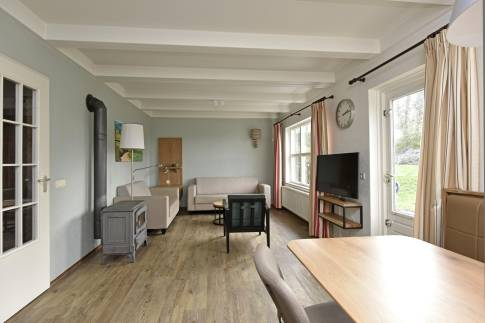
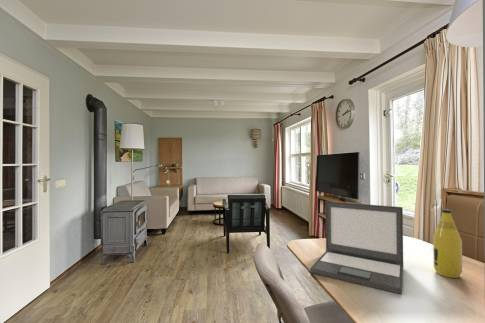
+ laptop [309,200,404,295]
+ bottle [432,208,463,279]
